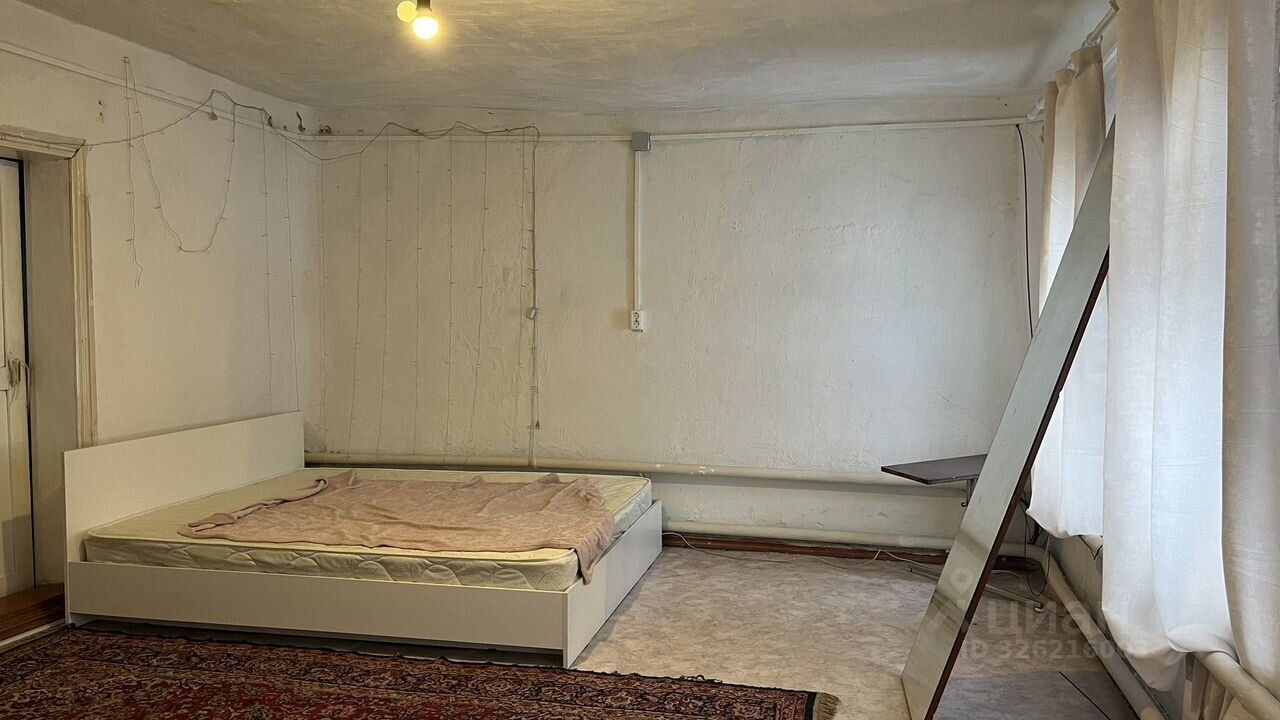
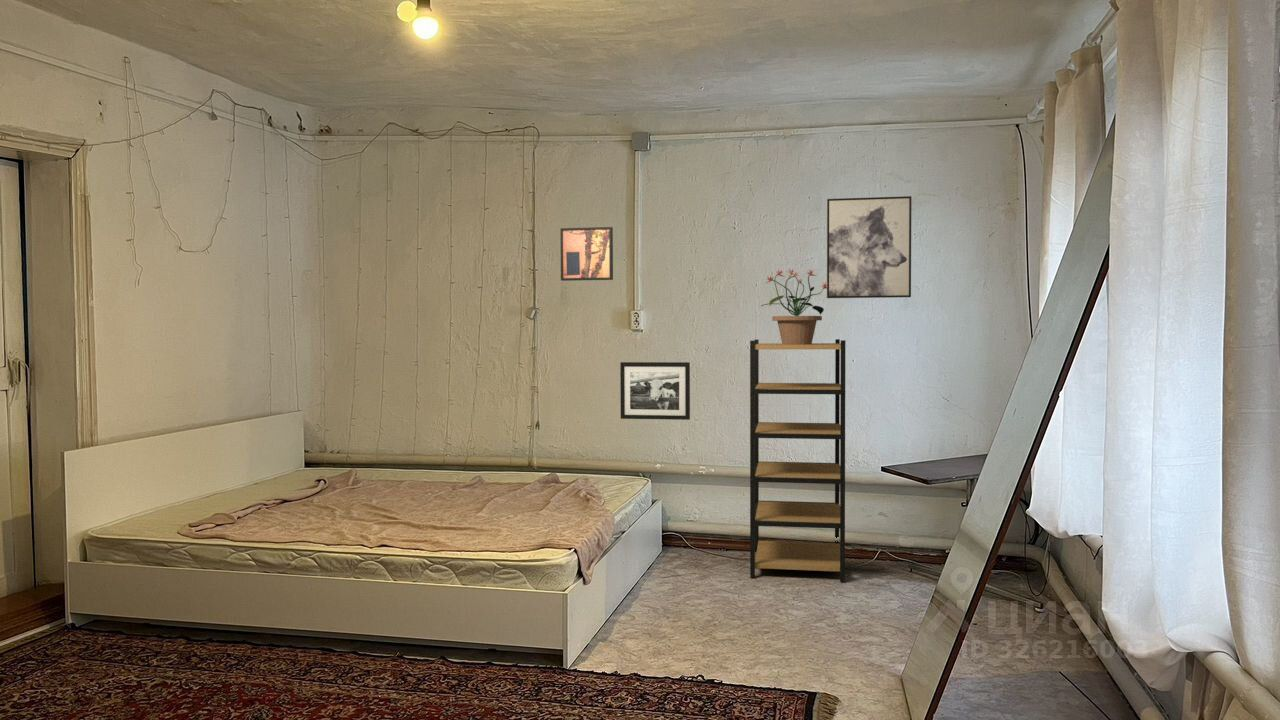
+ picture frame [619,361,691,421]
+ wall art [826,195,913,299]
+ shelving unit [749,338,847,583]
+ wall art [559,226,614,282]
+ potted plant [760,268,829,345]
